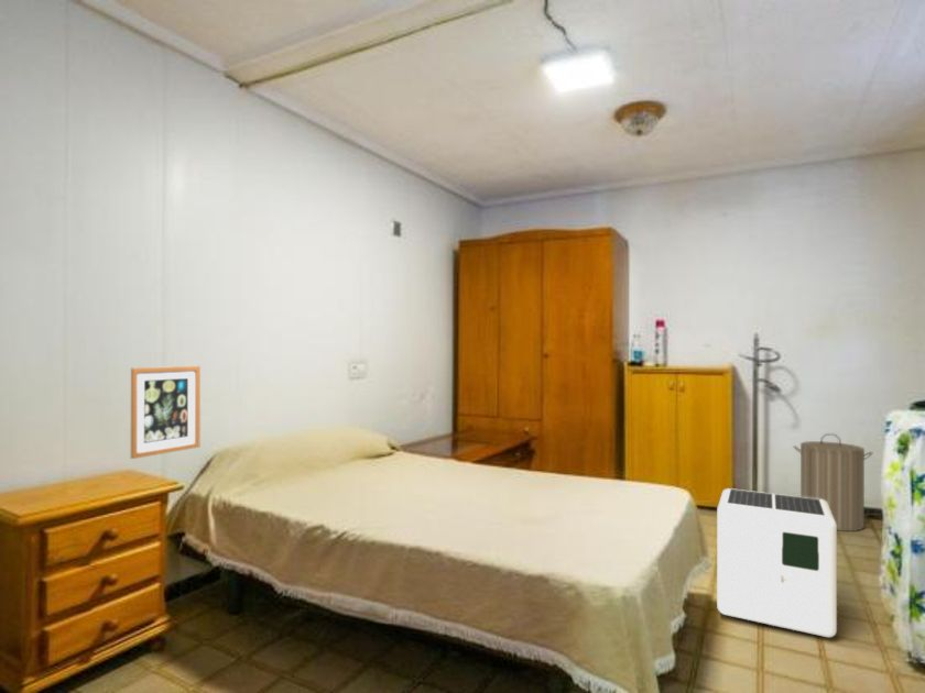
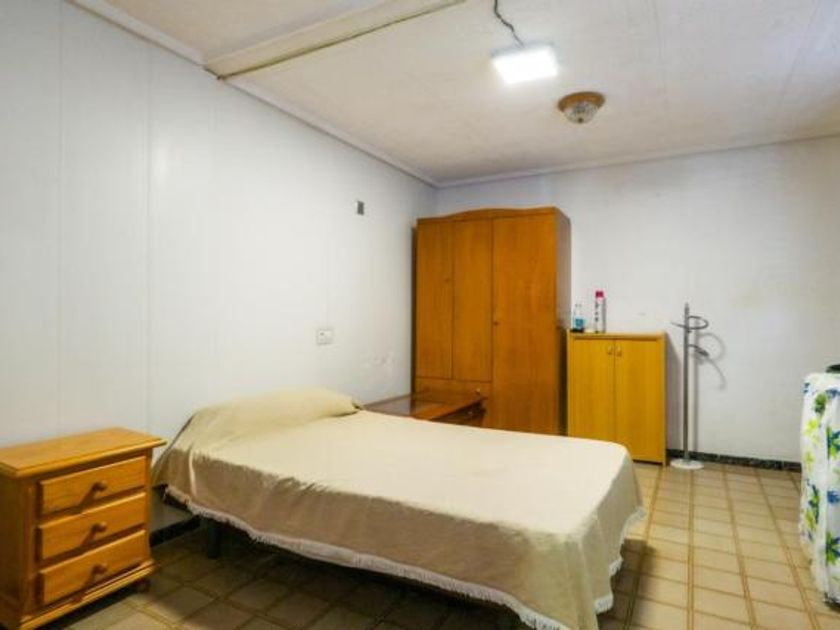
- air purifier [716,487,838,638]
- wall art [130,365,202,460]
- laundry hamper [792,432,873,532]
